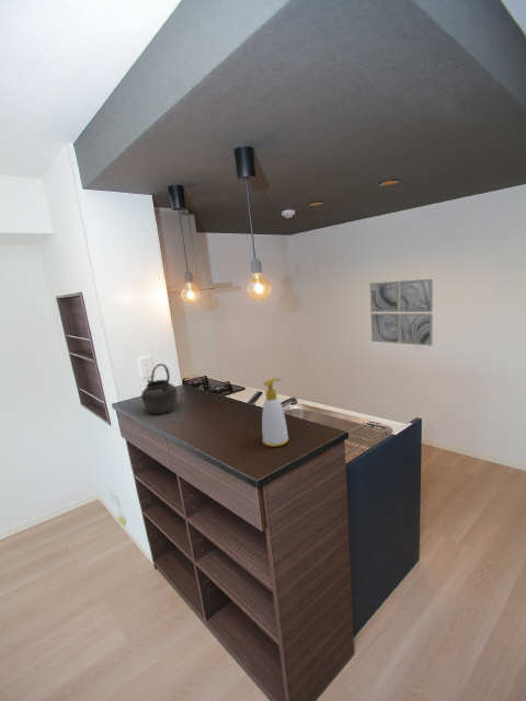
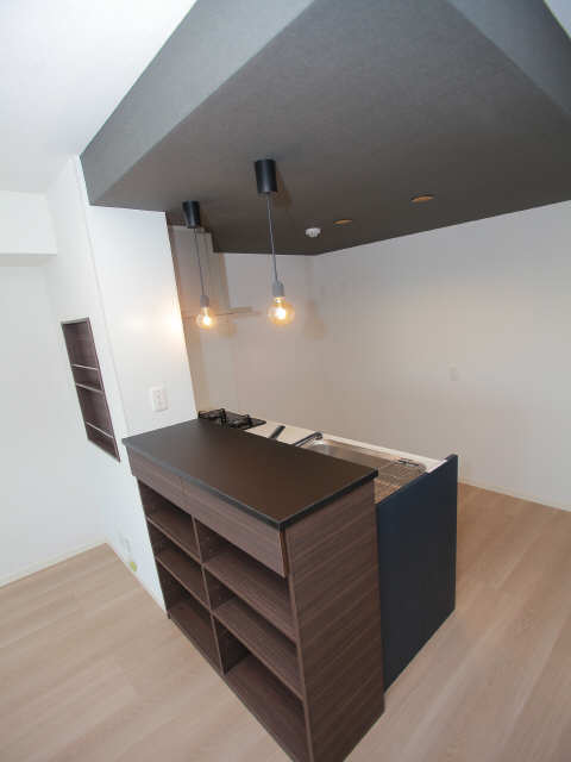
- kettle [140,363,179,415]
- wall art [369,278,434,347]
- soap bottle [261,378,290,448]
